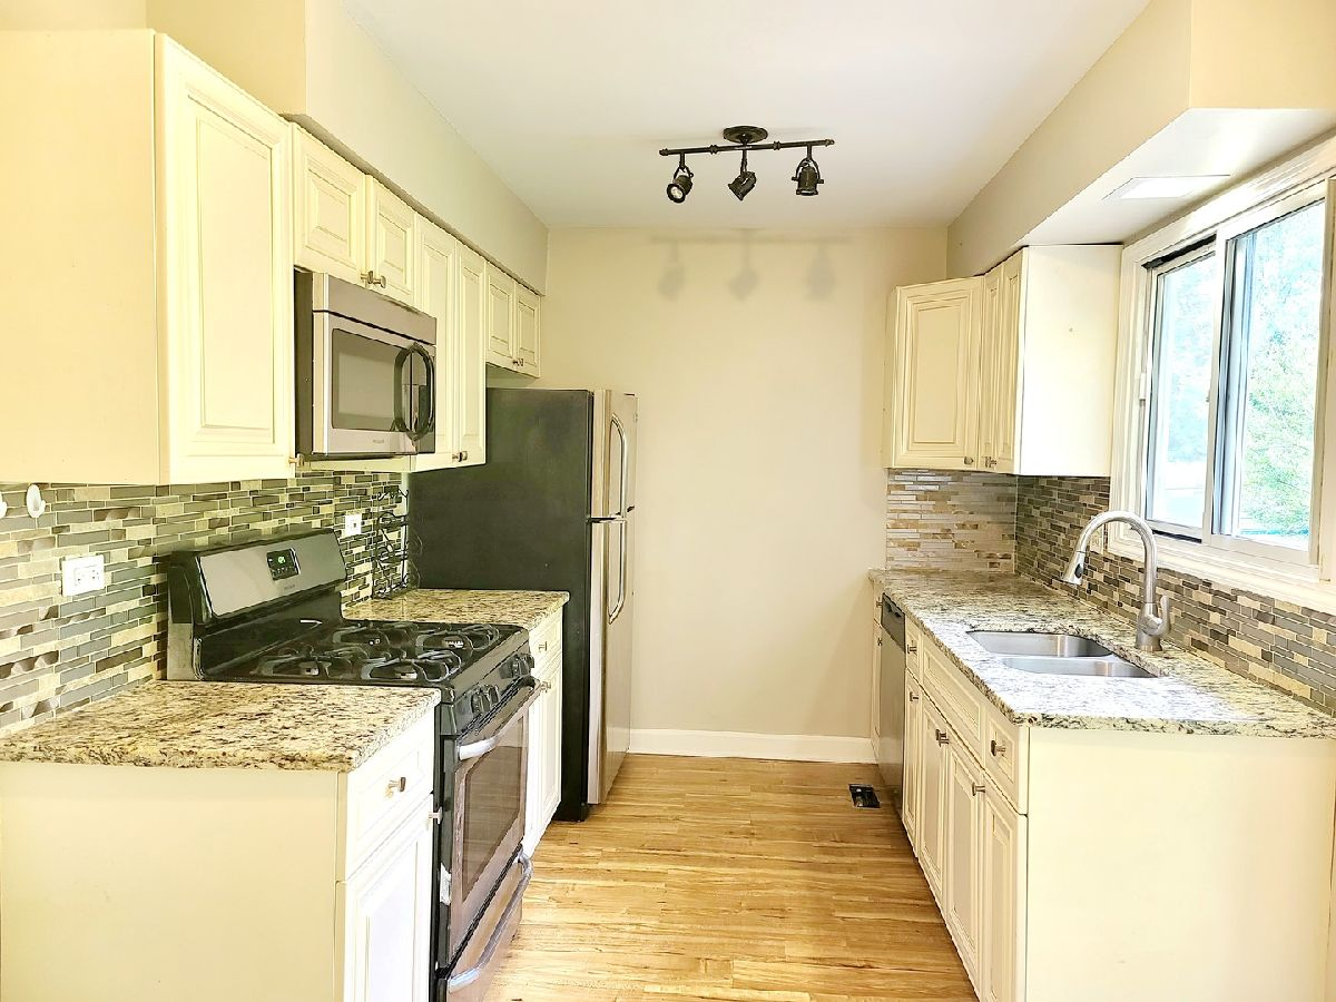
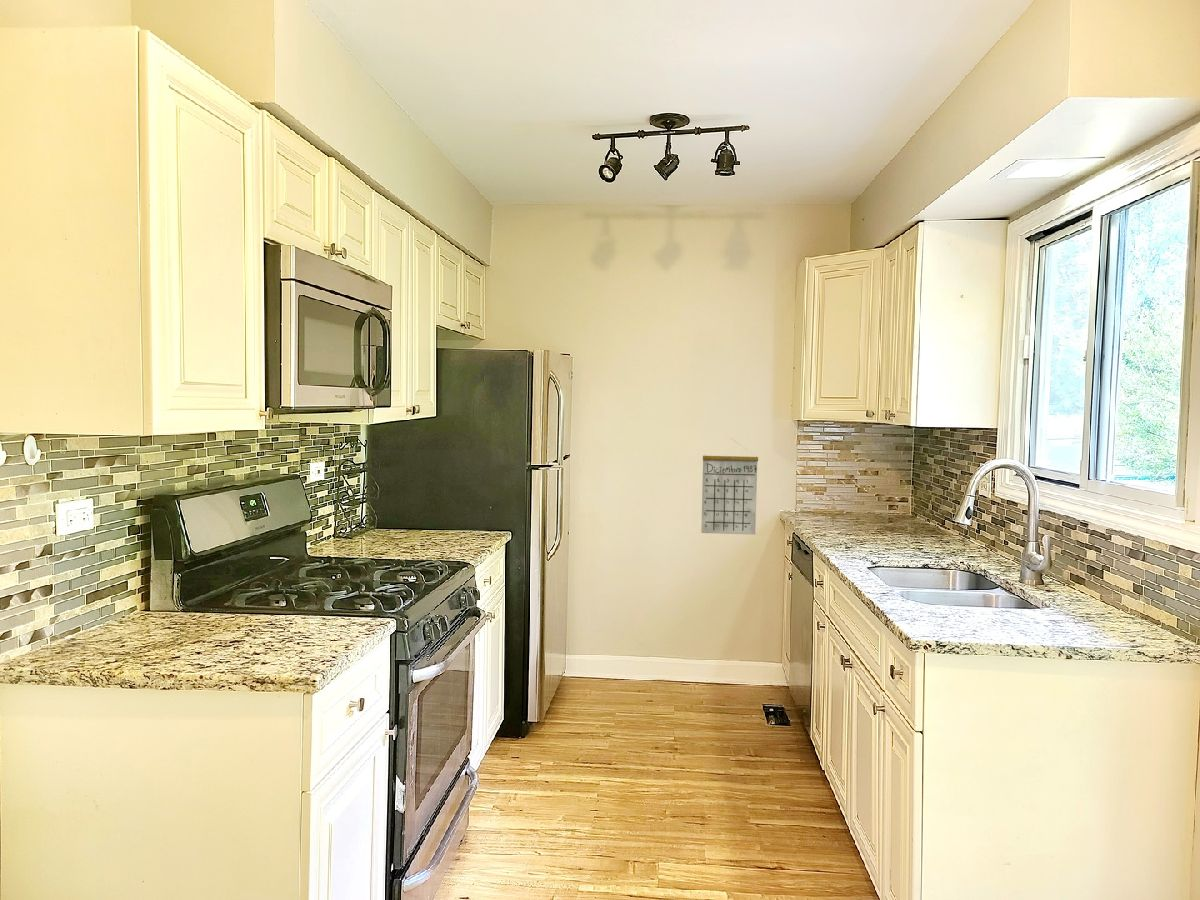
+ calendar [700,437,759,536]
